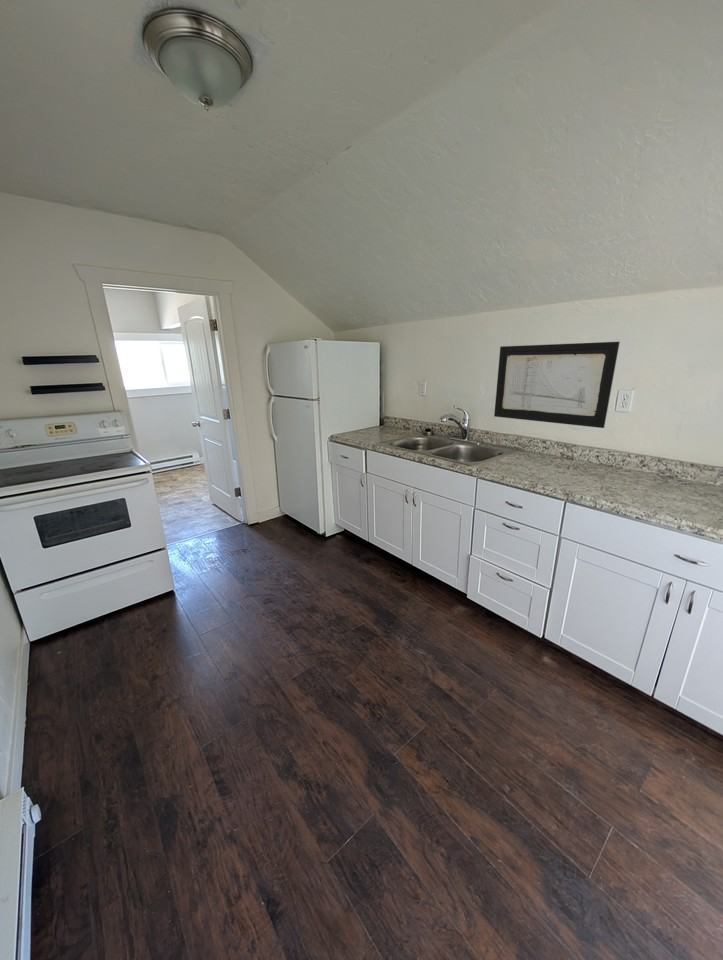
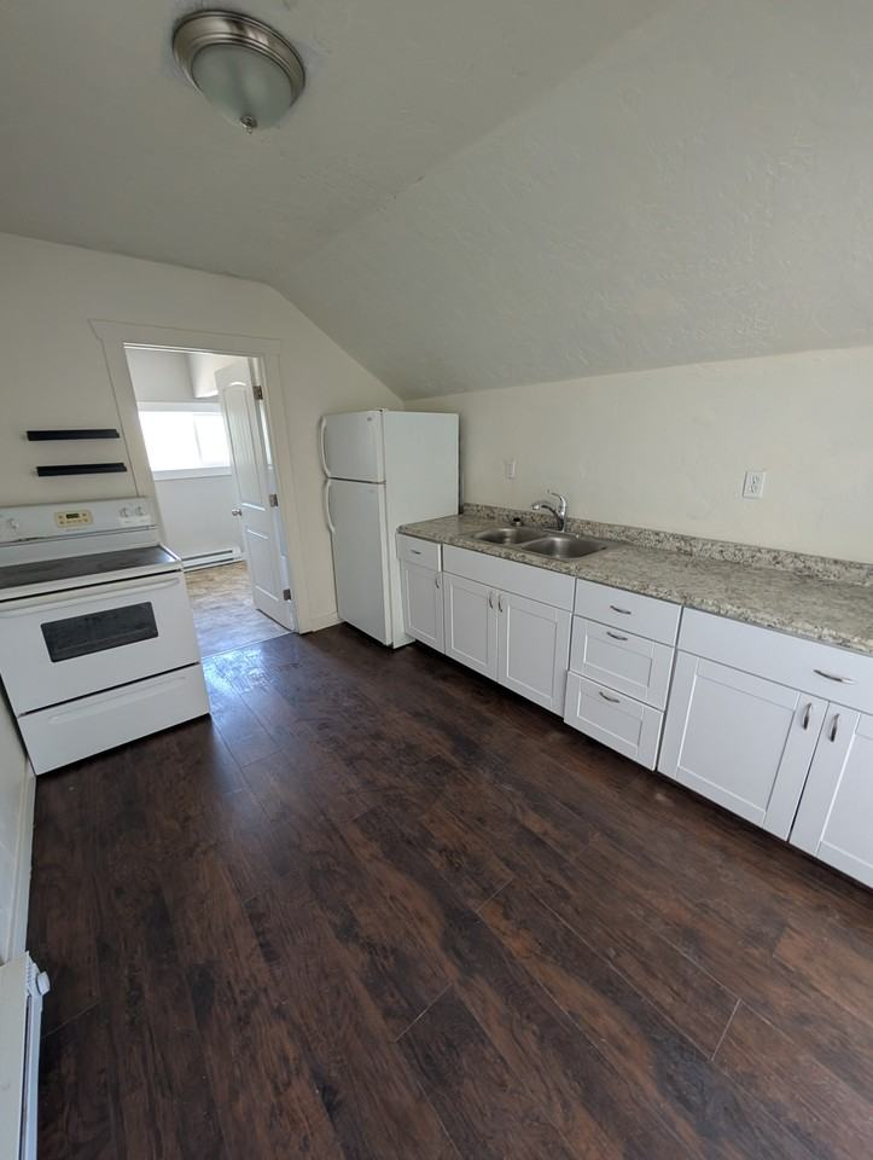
- wall art [493,341,621,429]
